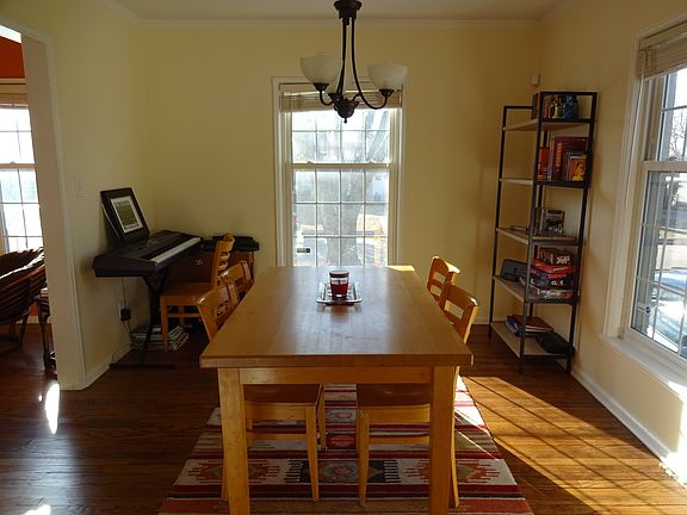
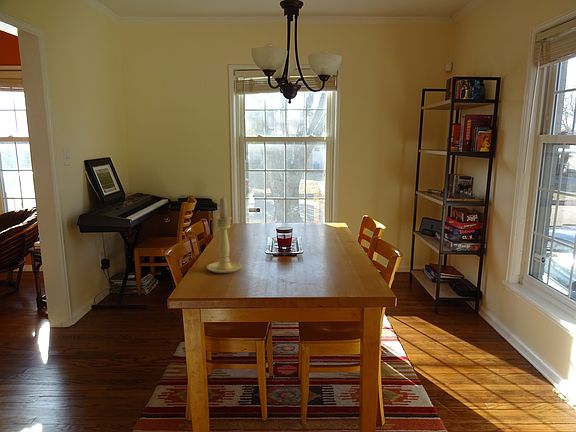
+ candle holder [206,196,243,274]
